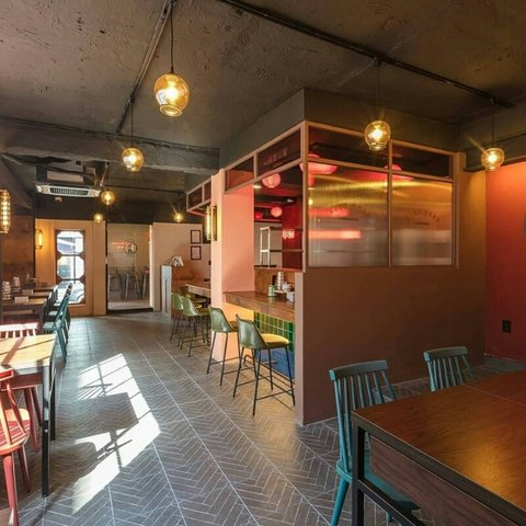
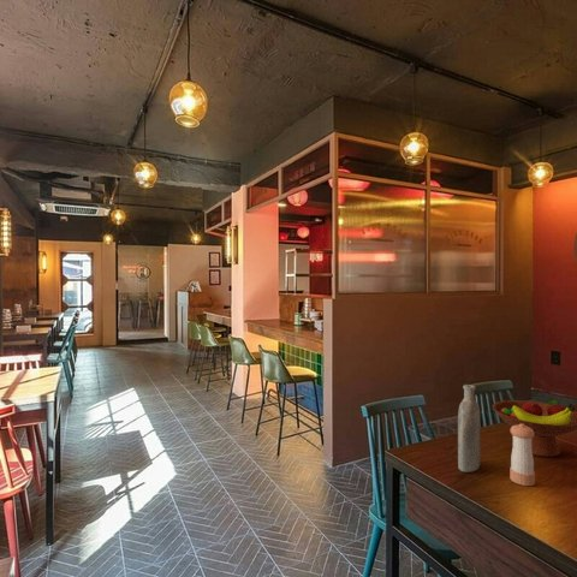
+ fruit bowl [492,399,577,458]
+ bottle [457,383,481,474]
+ pepper shaker [508,423,536,487]
